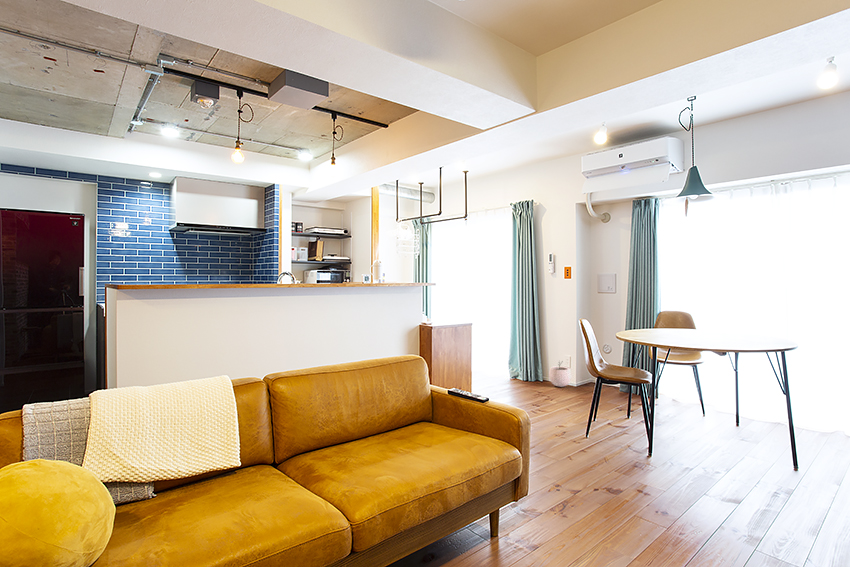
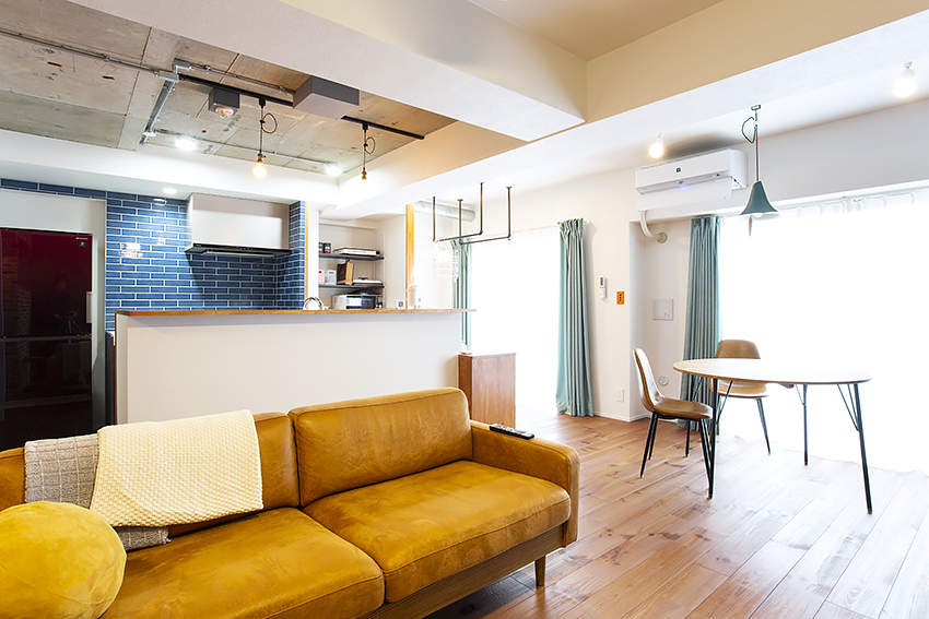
- plant pot [548,360,572,388]
